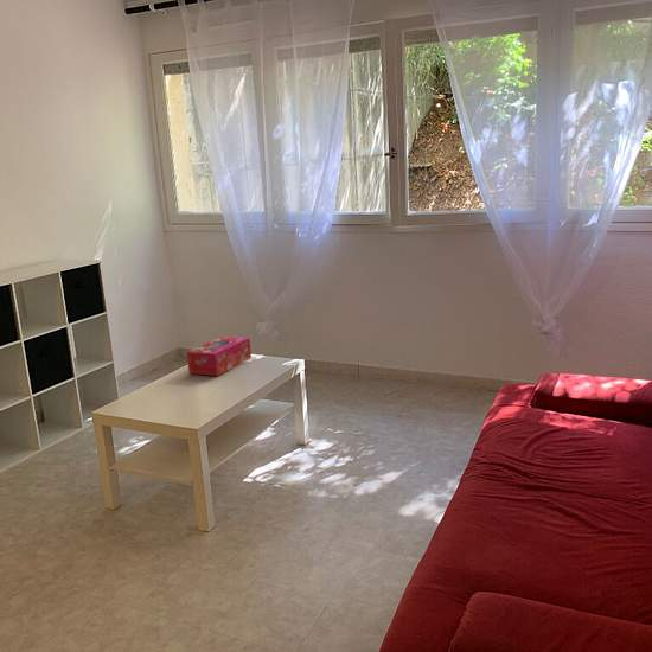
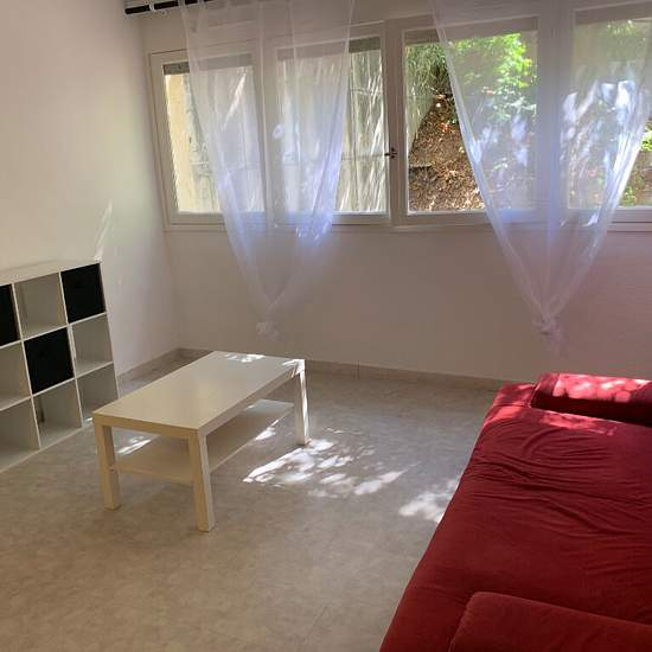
- tissue box [186,335,253,377]
